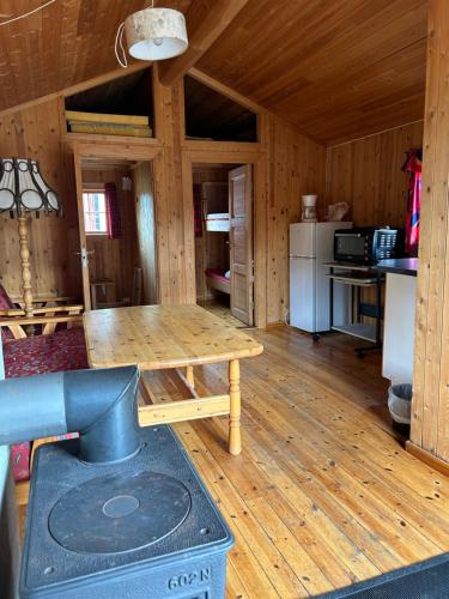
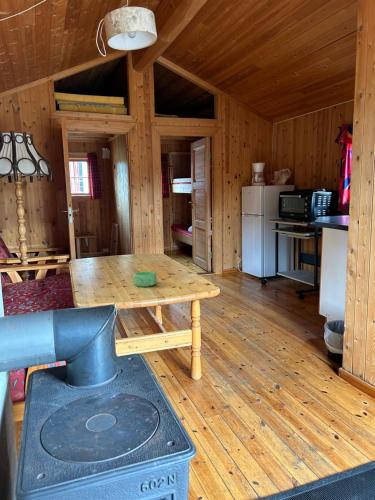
+ mug [132,270,158,288]
